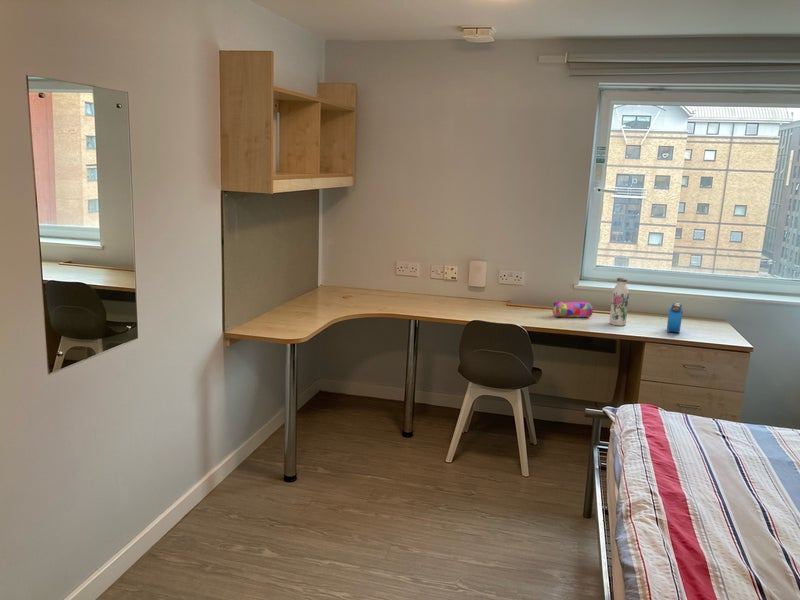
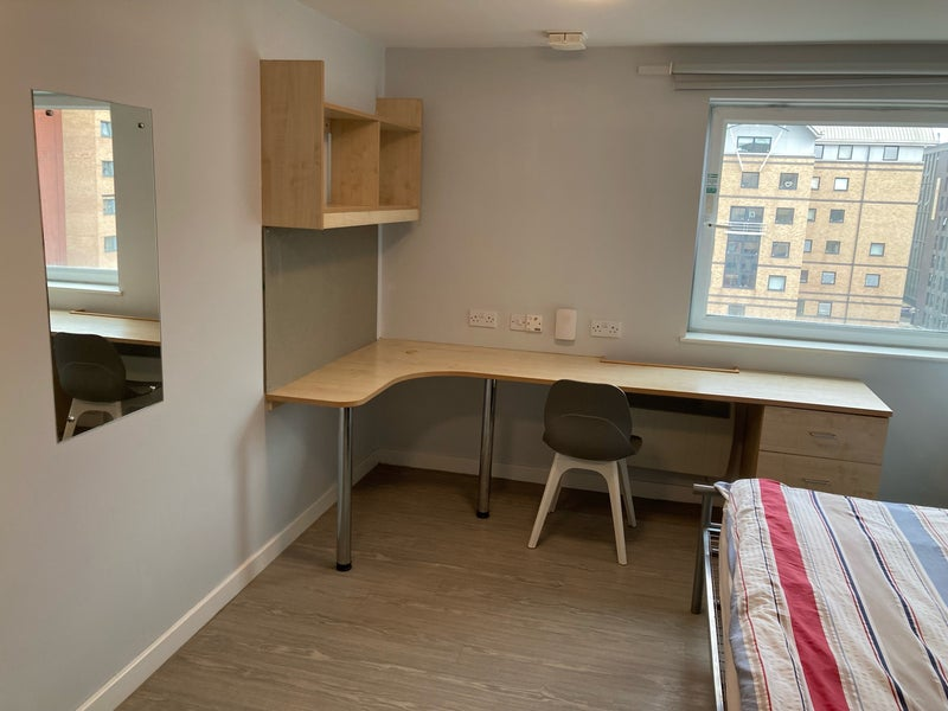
- pencil case [552,300,594,318]
- alarm clock [666,302,684,334]
- water bottle [609,277,630,327]
